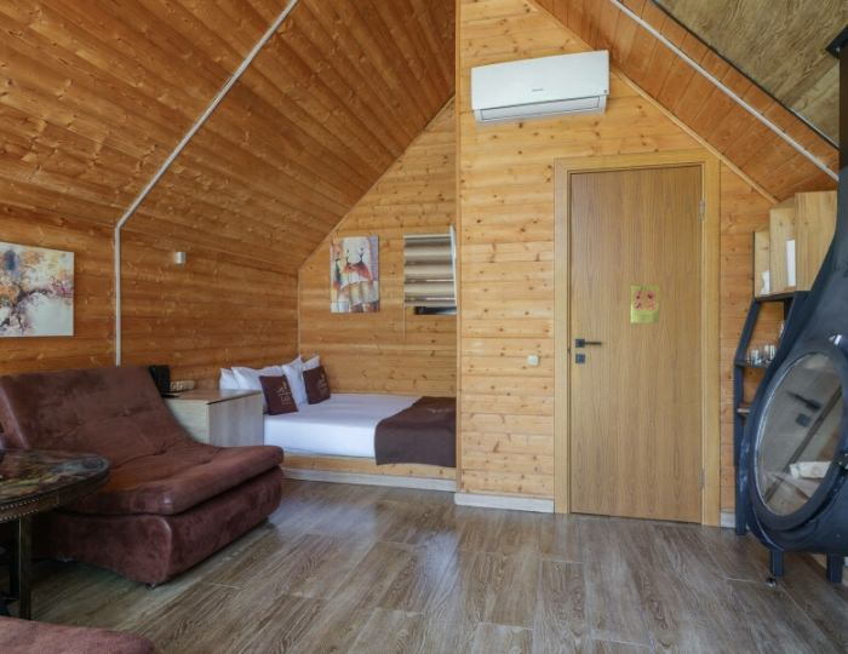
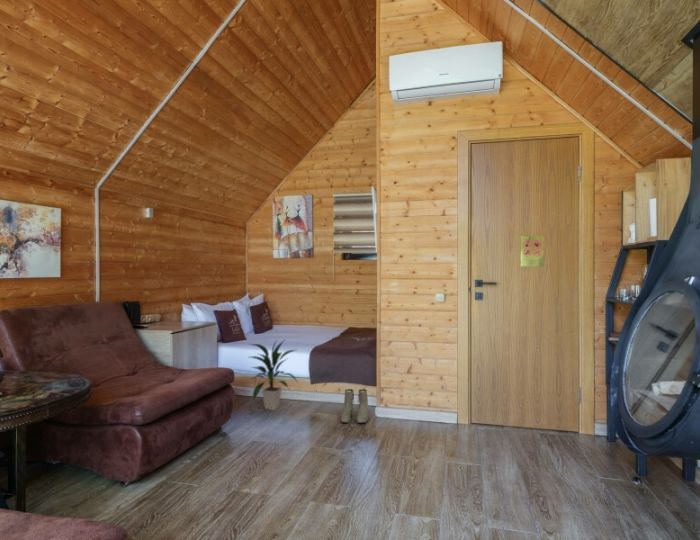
+ boots [340,388,370,424]
+ indoor plant [247,337,299,411]
